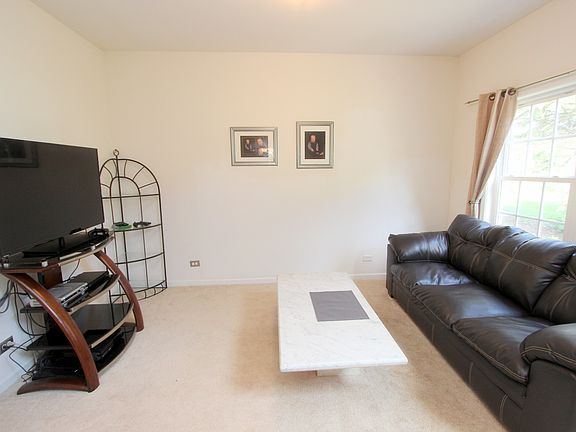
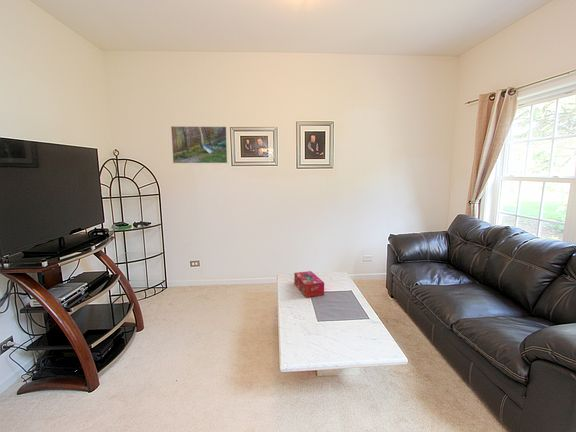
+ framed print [170,125,229,164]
+ tissue box [293,270,325,298]
